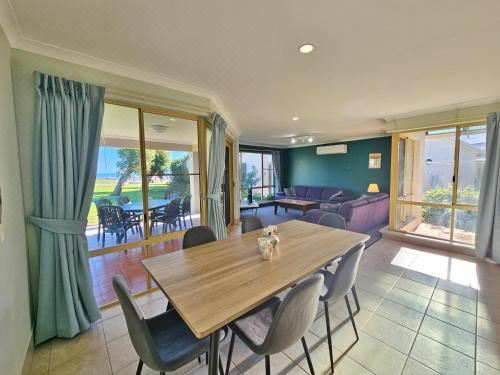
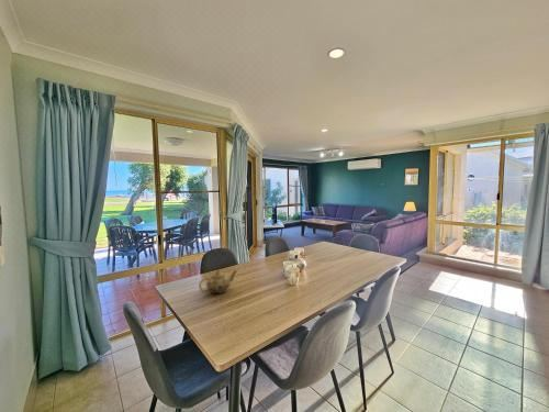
+ teapot [198,269,238,294]
